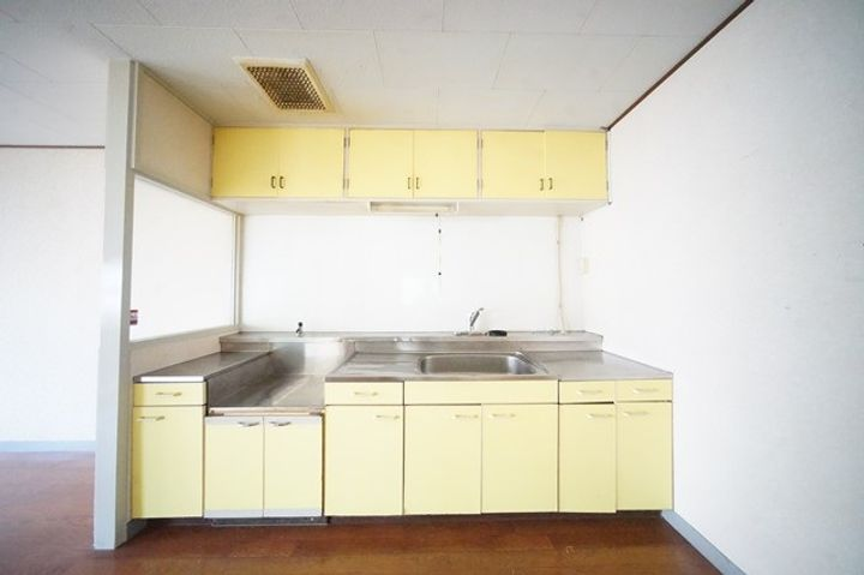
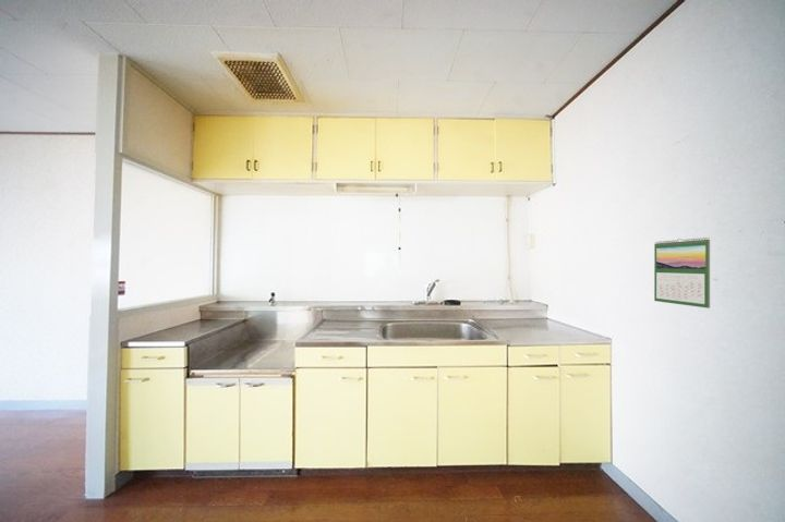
+ calendar [653,236,711,309]
